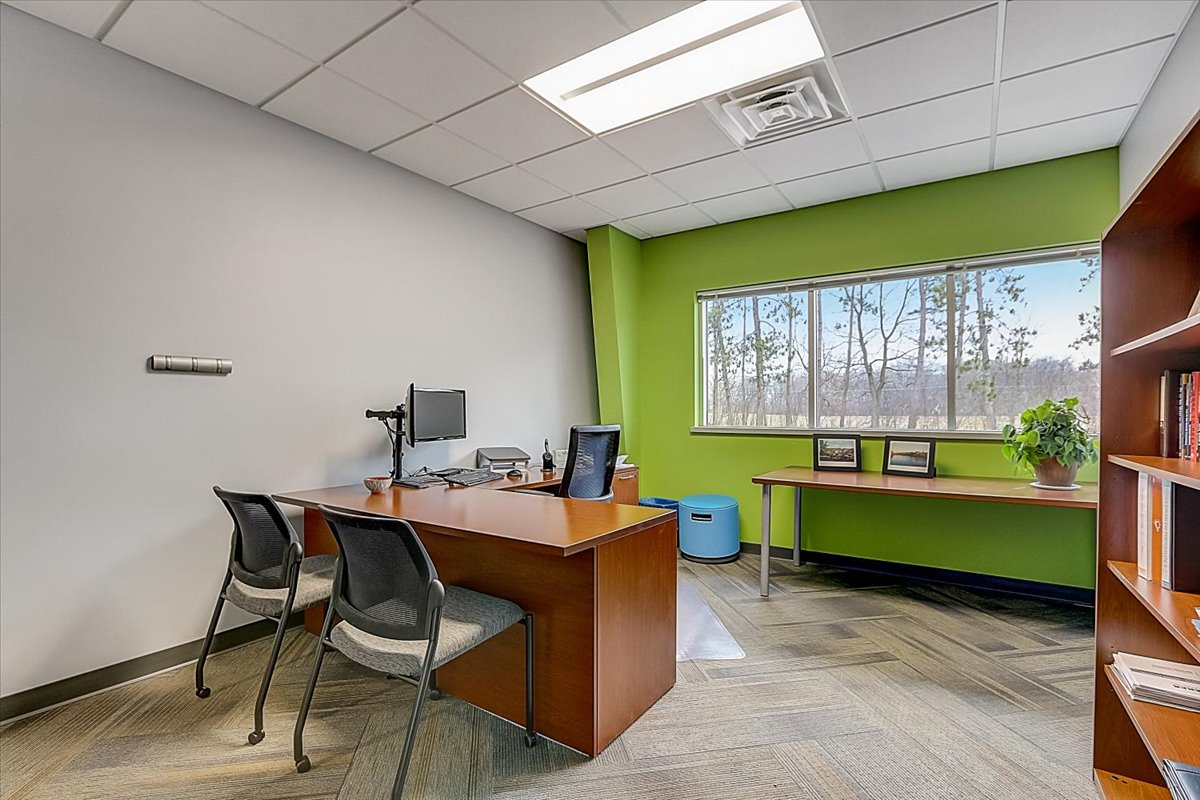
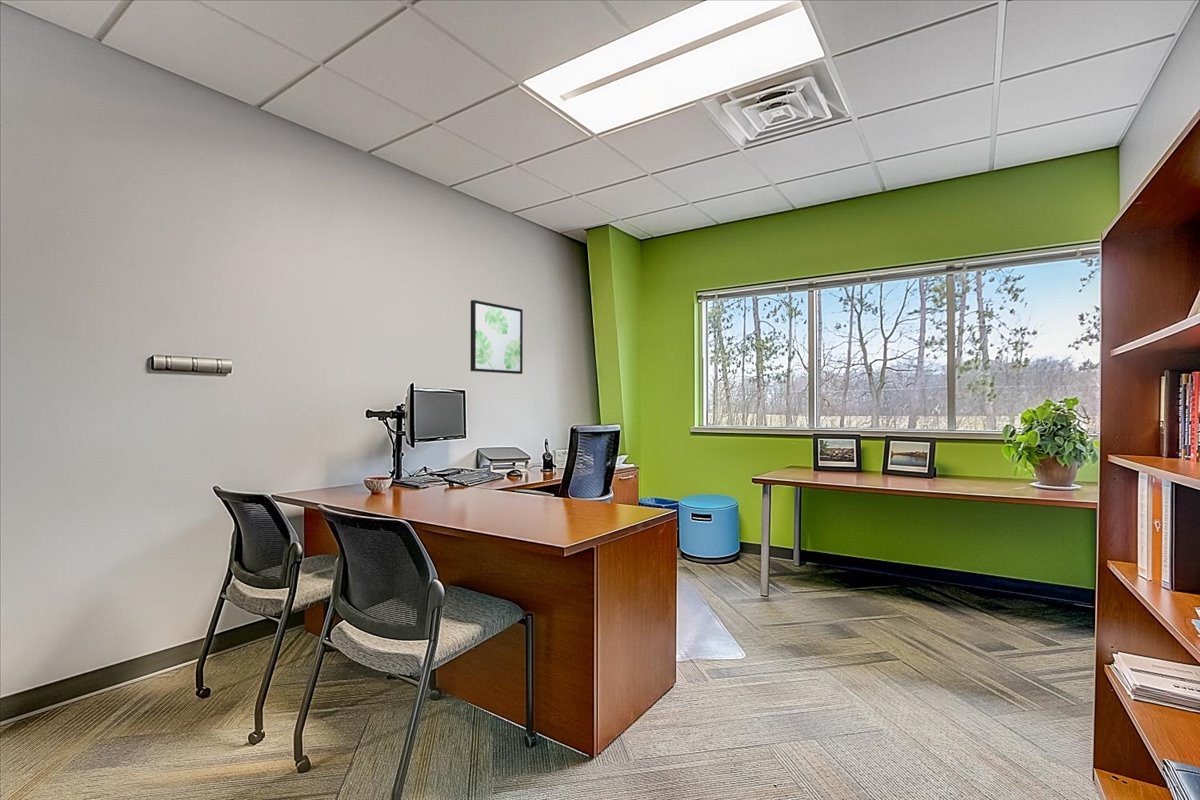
+ wall art [470,299,524,375]
